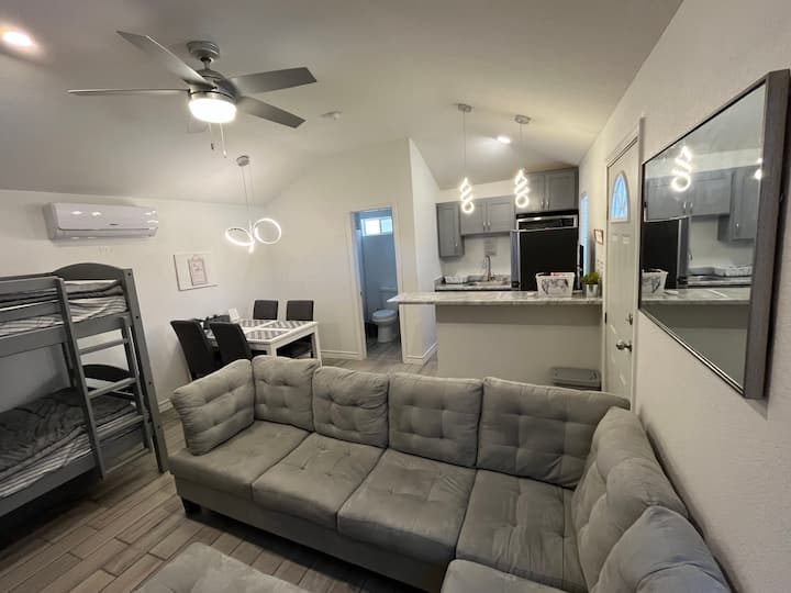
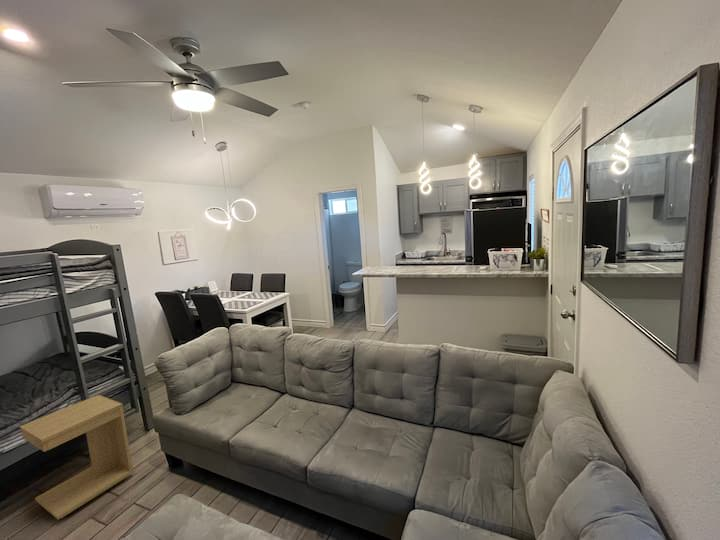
+ side table [19,394,135,520]
